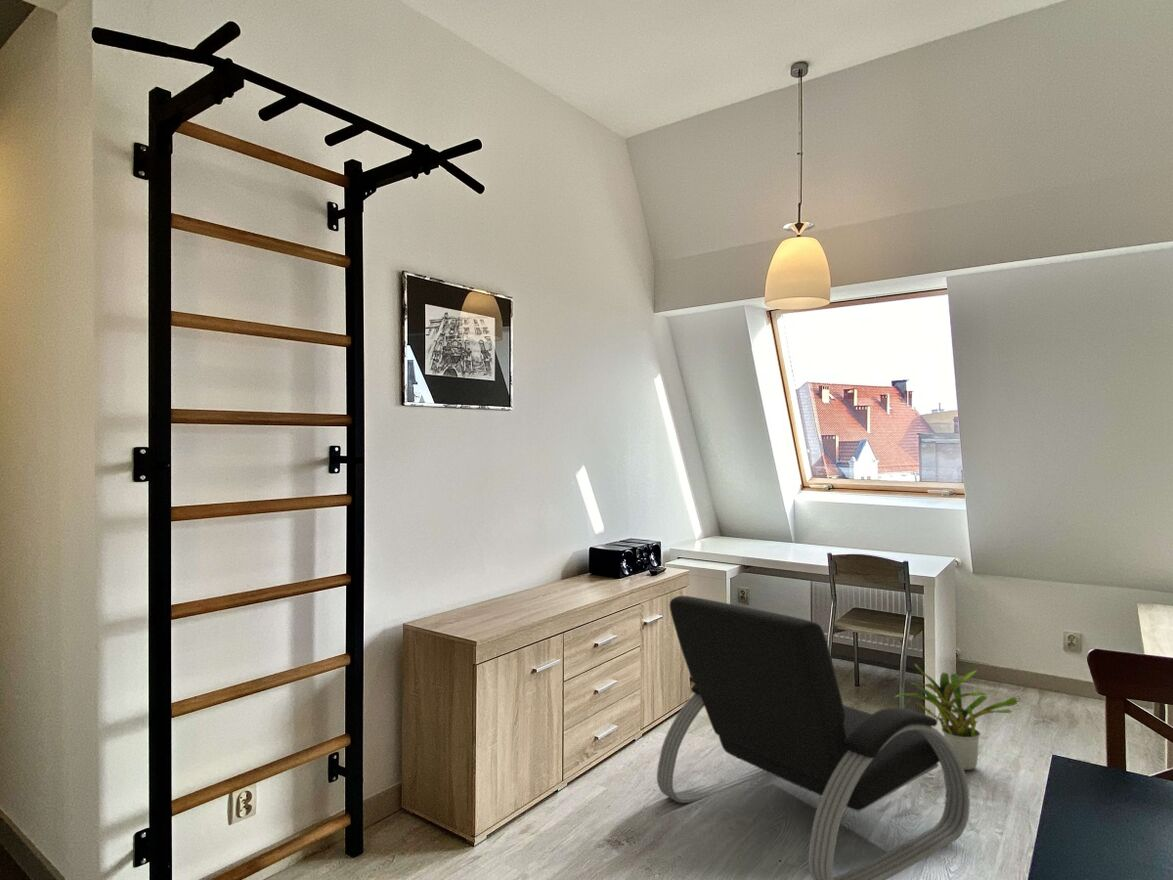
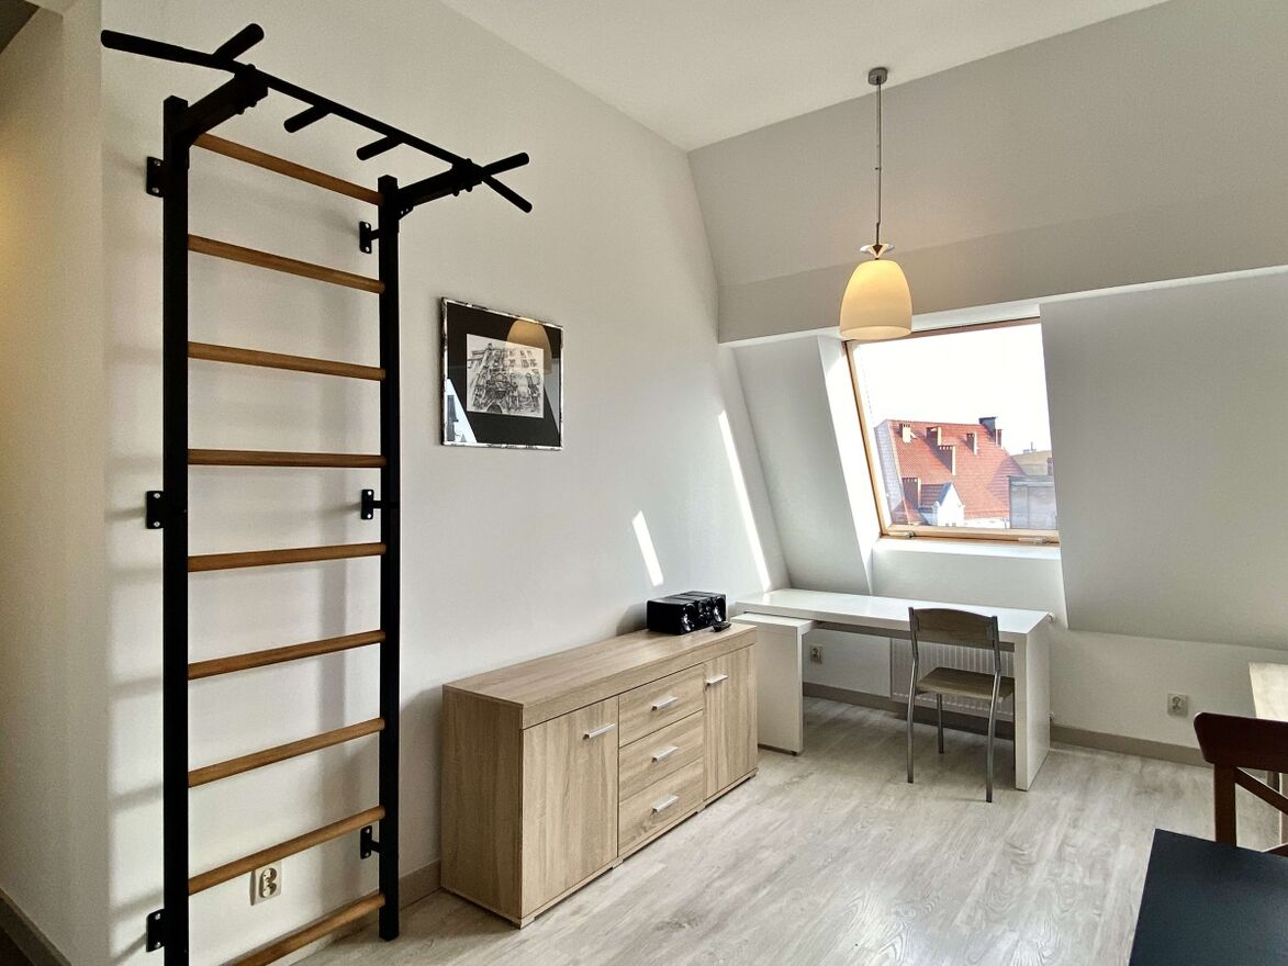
- potted plant [894,663,1019,771]
- armchair [656,595,971,880]
